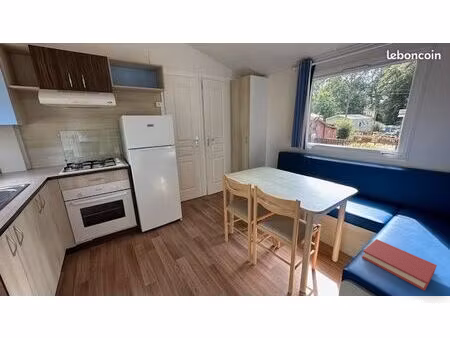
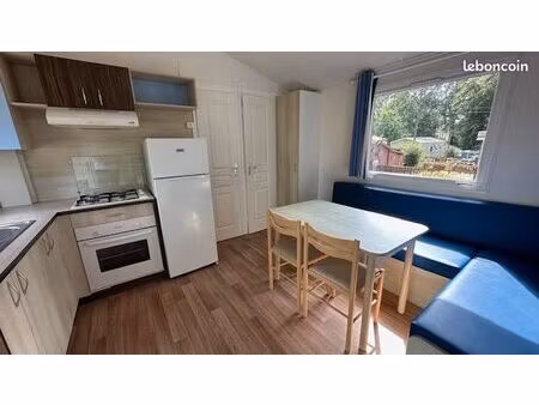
- hardback book [361,238,438,292]
